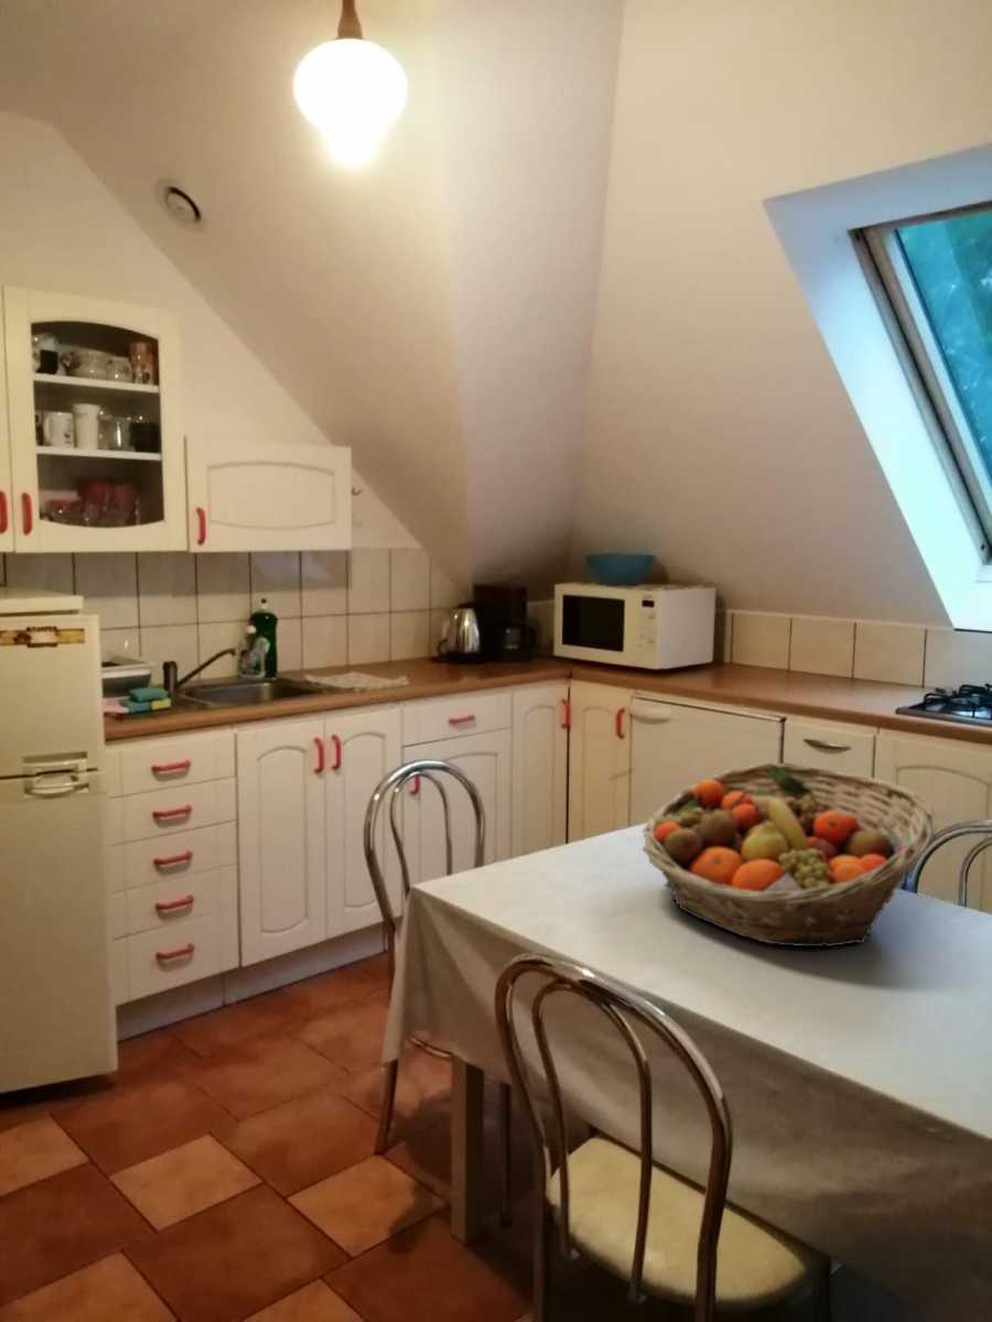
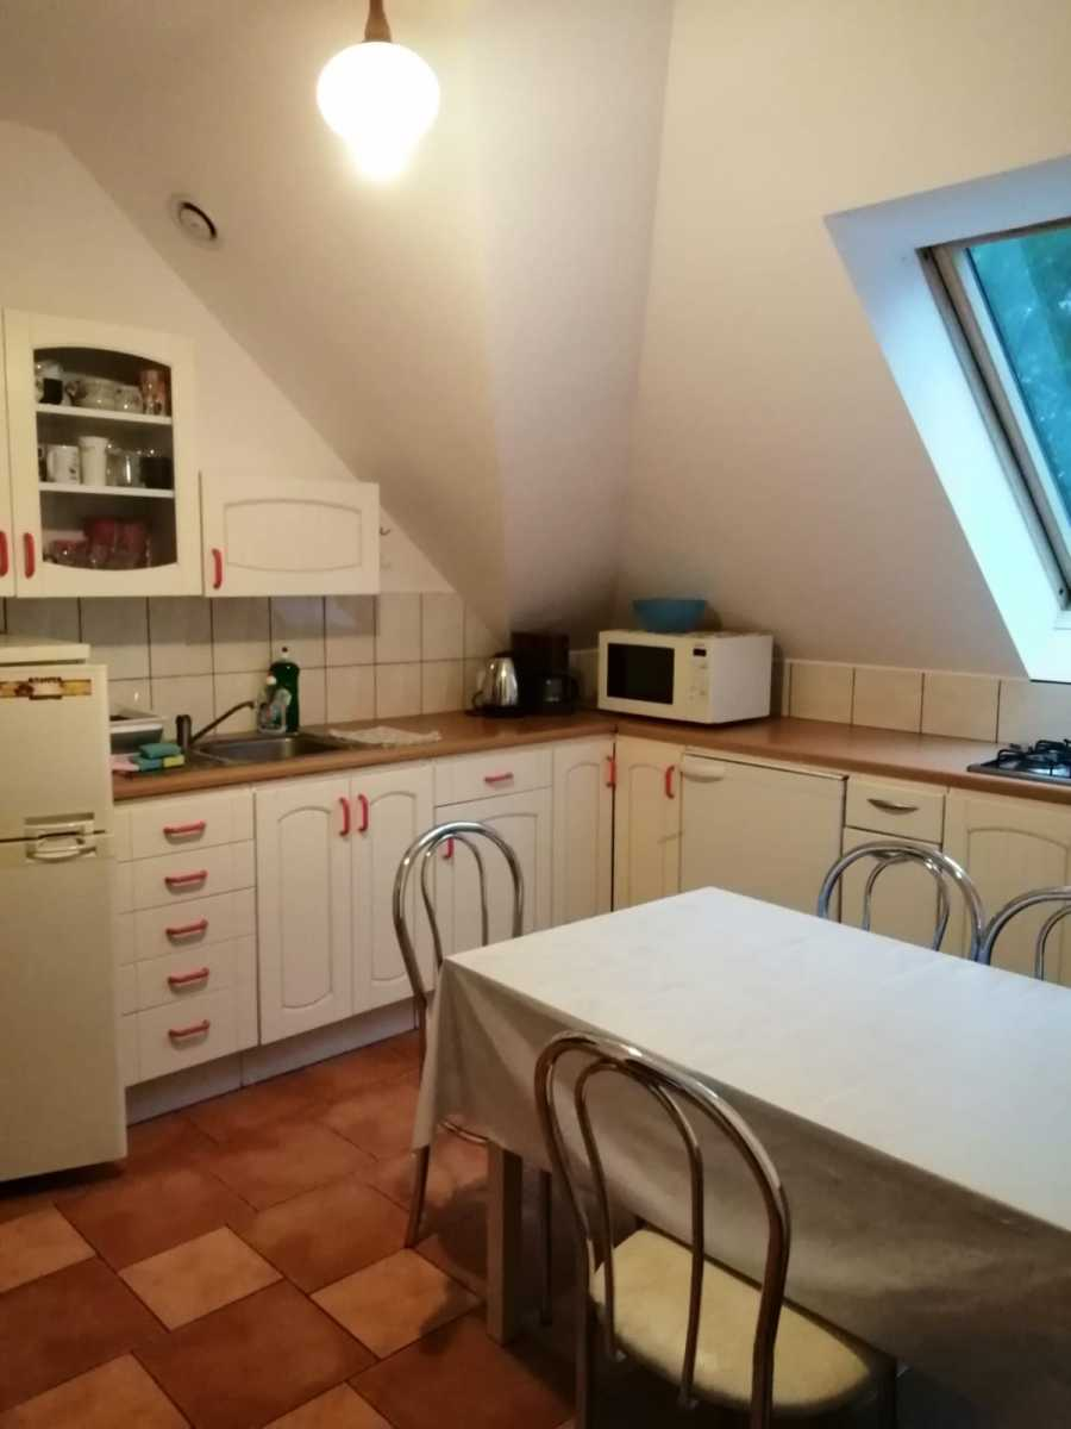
- fruit basket [641,762,937,947]
